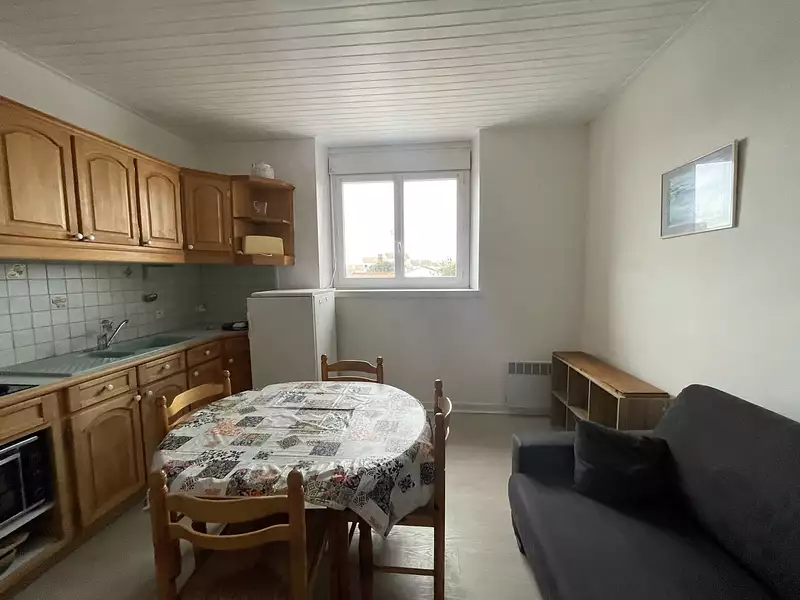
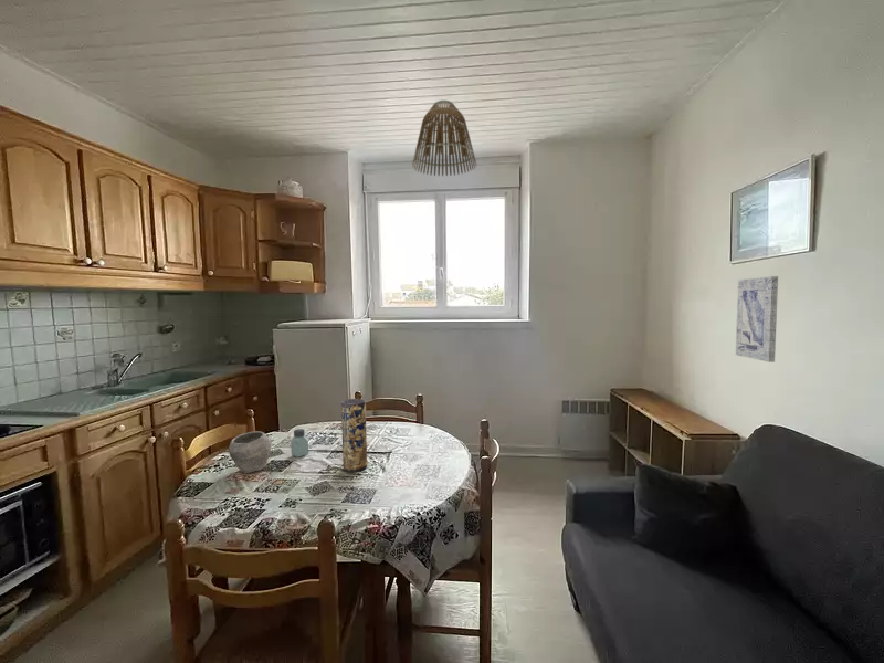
+ lamp shade [411,99,477,177]
+ vase [340,398,368,473]
+ saltshaker [290,428,309,459]
+ wall art [735,275,779,364]
+ bowl [228,430,272,474]
